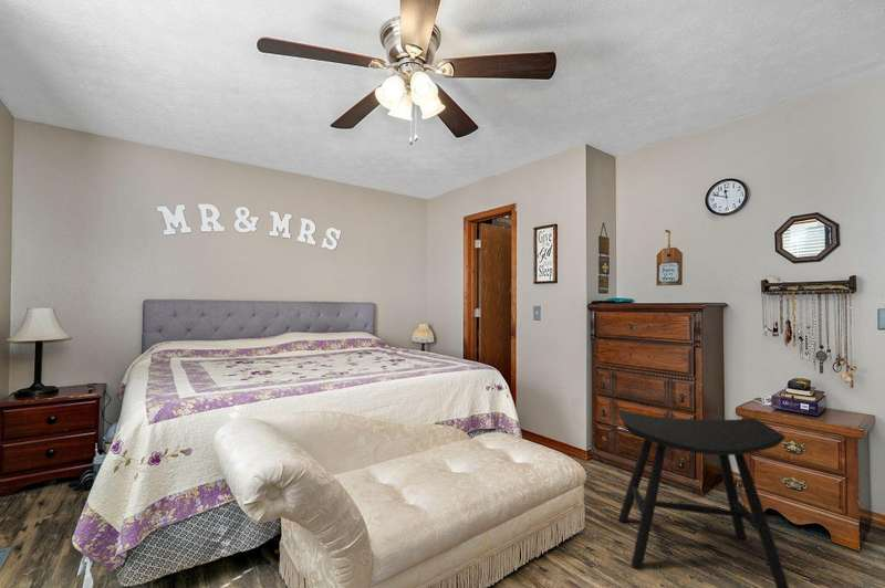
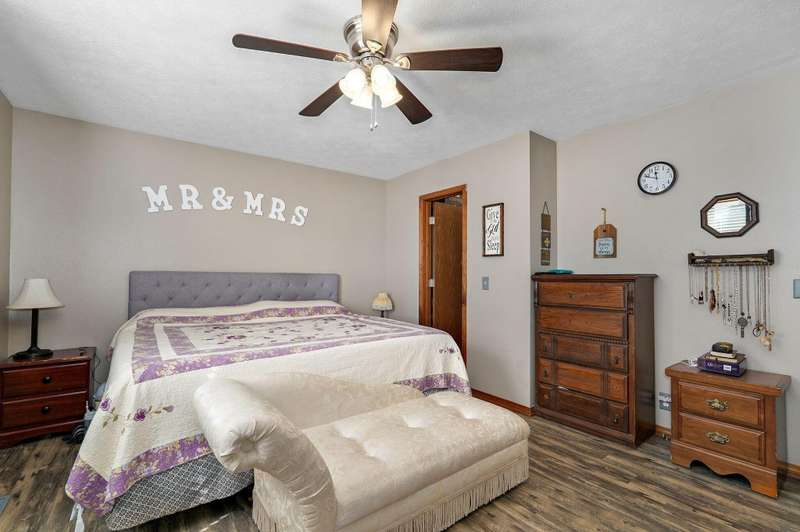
- stool [615,408,790,588]
